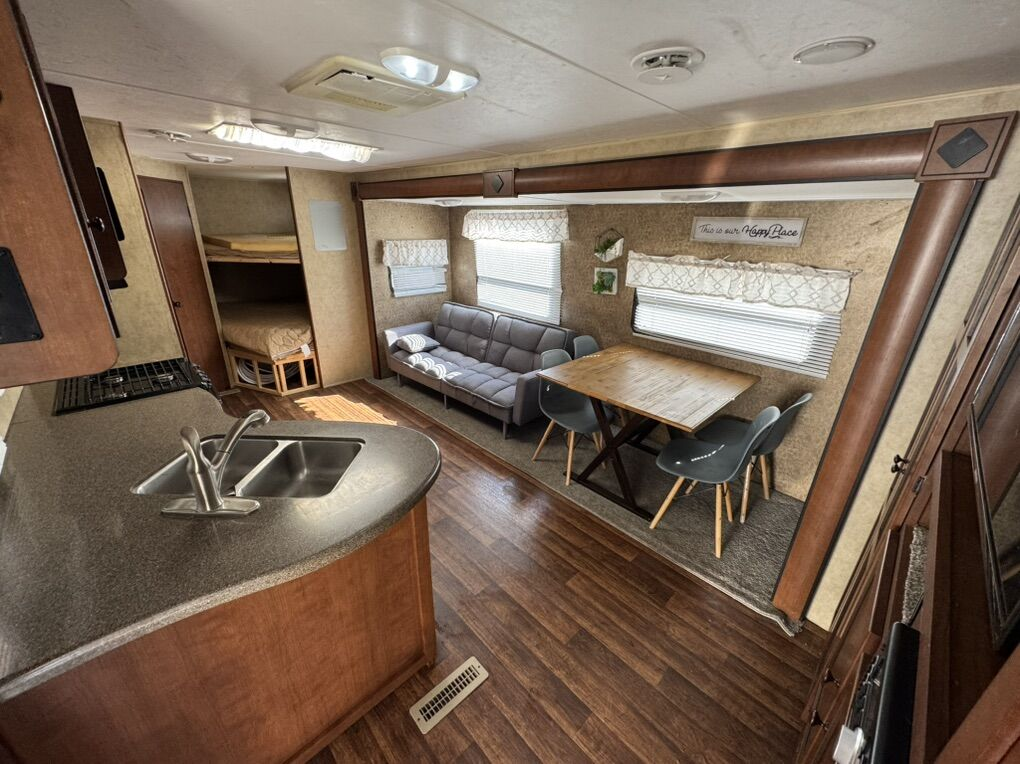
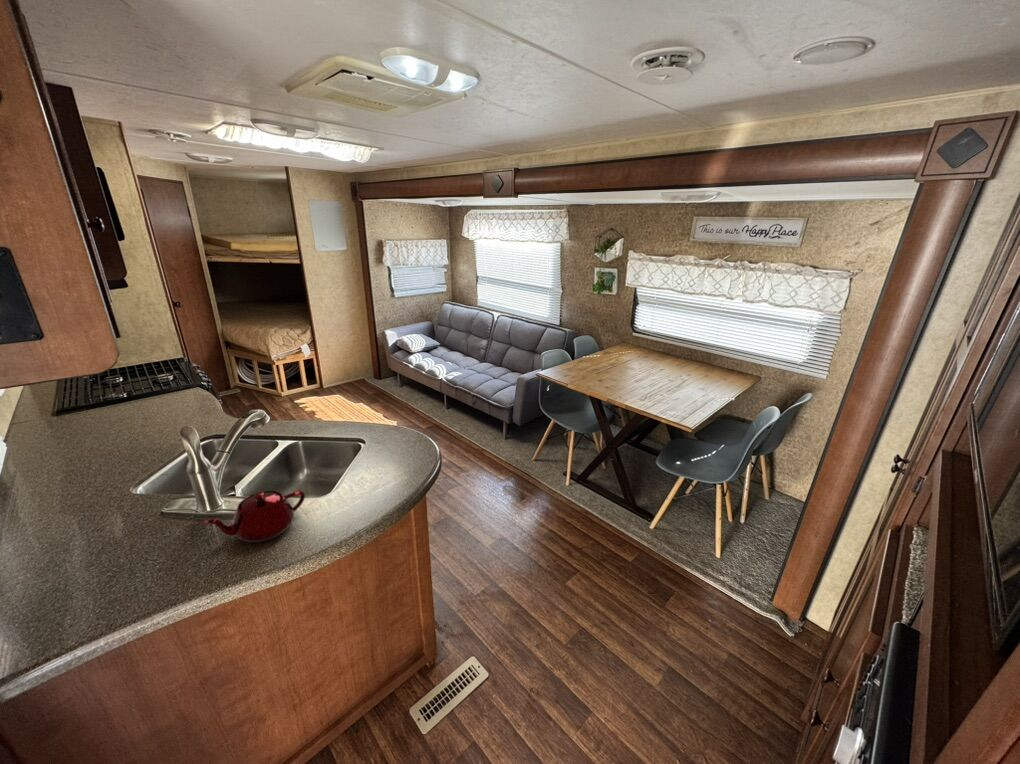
+ teapot [204,490,306,544]
